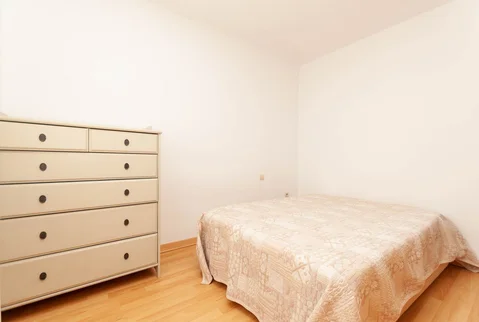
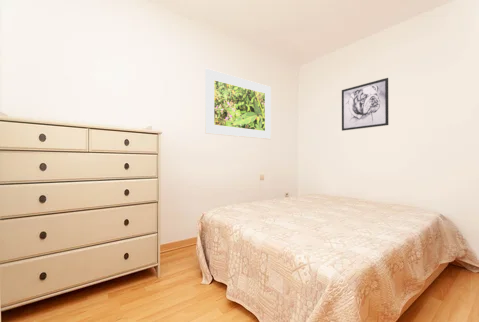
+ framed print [204,68,272,140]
+ wall art [341,77,389,132]
